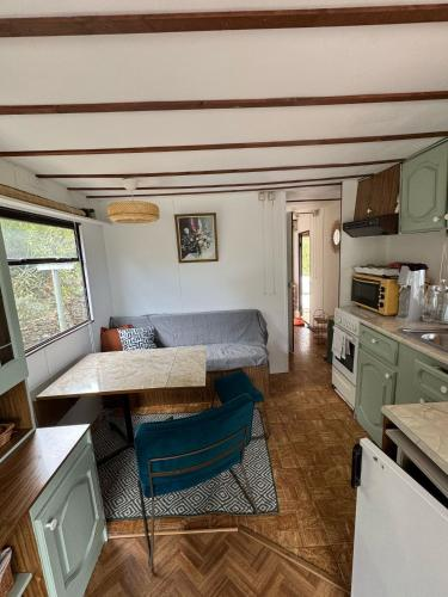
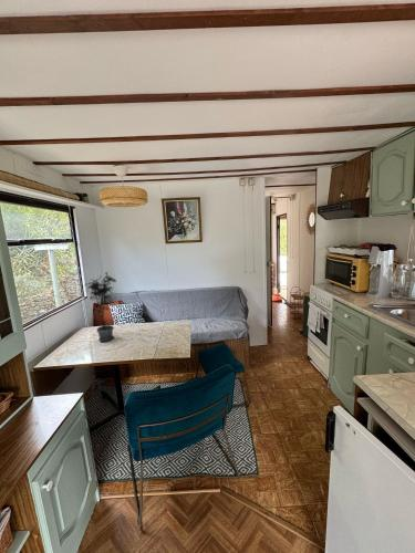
+ potted plant [83,271,117,343]
